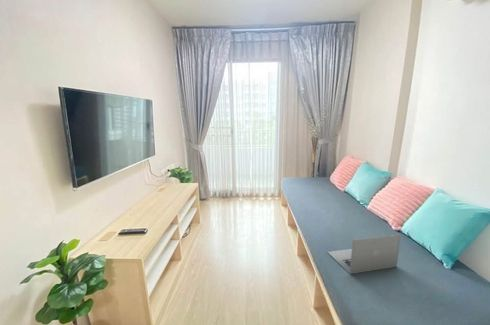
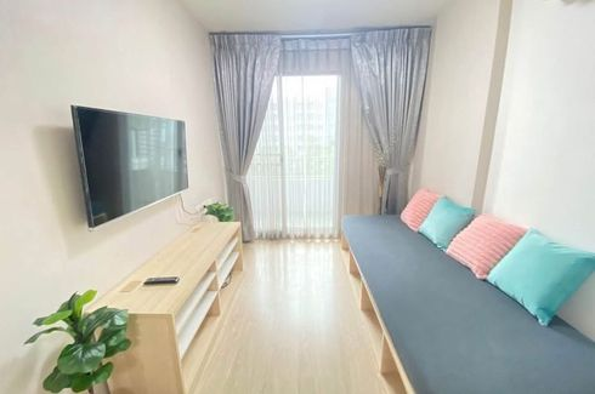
- laptop [326,233,402,275]
